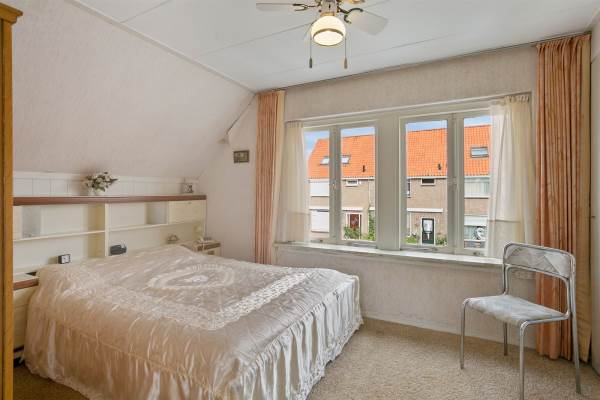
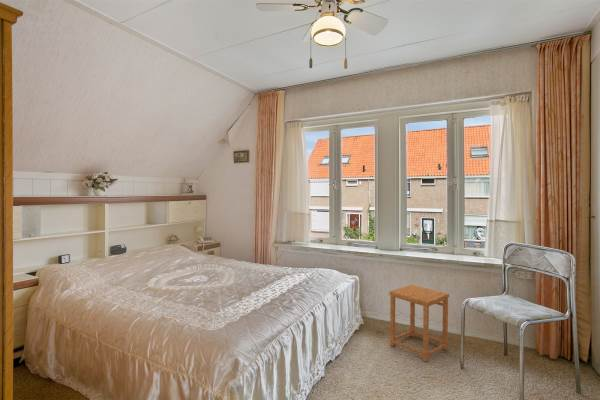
+ side table [389,284,450,363]
